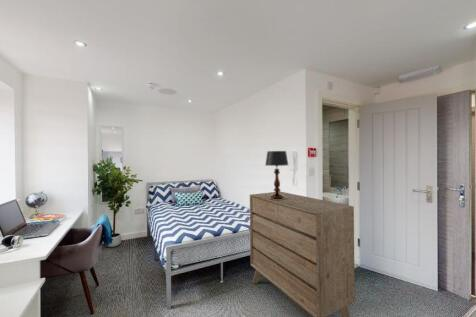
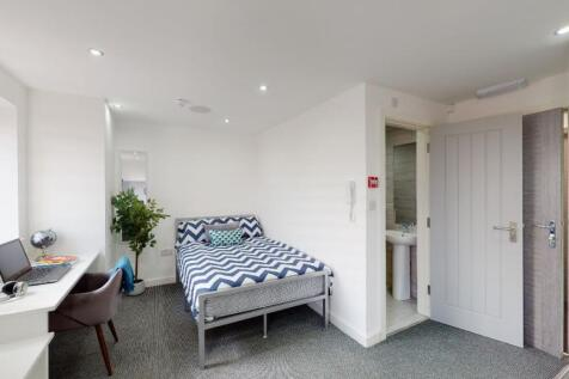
- table lamp [264,150,289,200]
- dresser [249,191,356,317]
